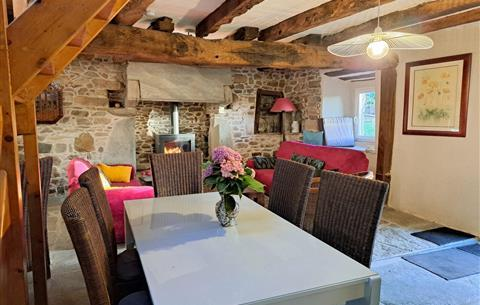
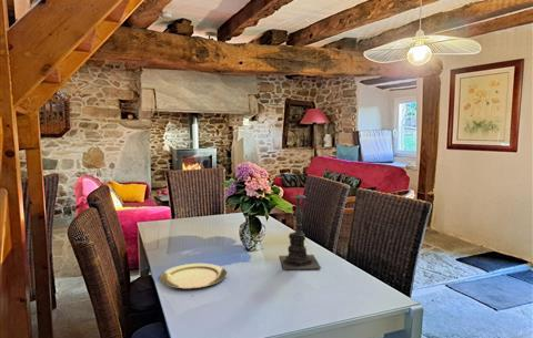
+ candle holder [279,184,322,270]
+ plate [158,263,229,290]
